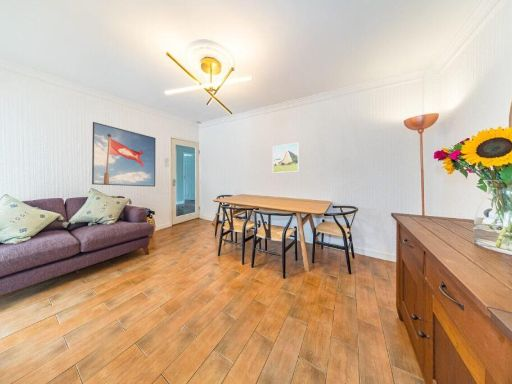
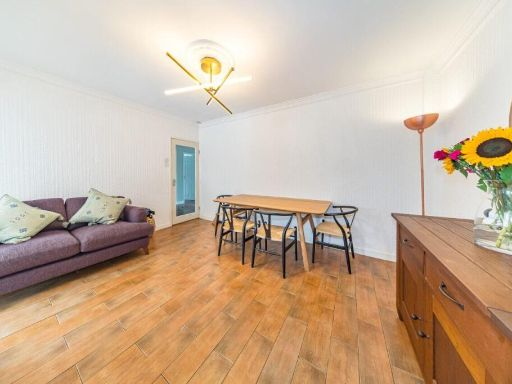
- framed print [91,121,157,188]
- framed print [272,142,300,174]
